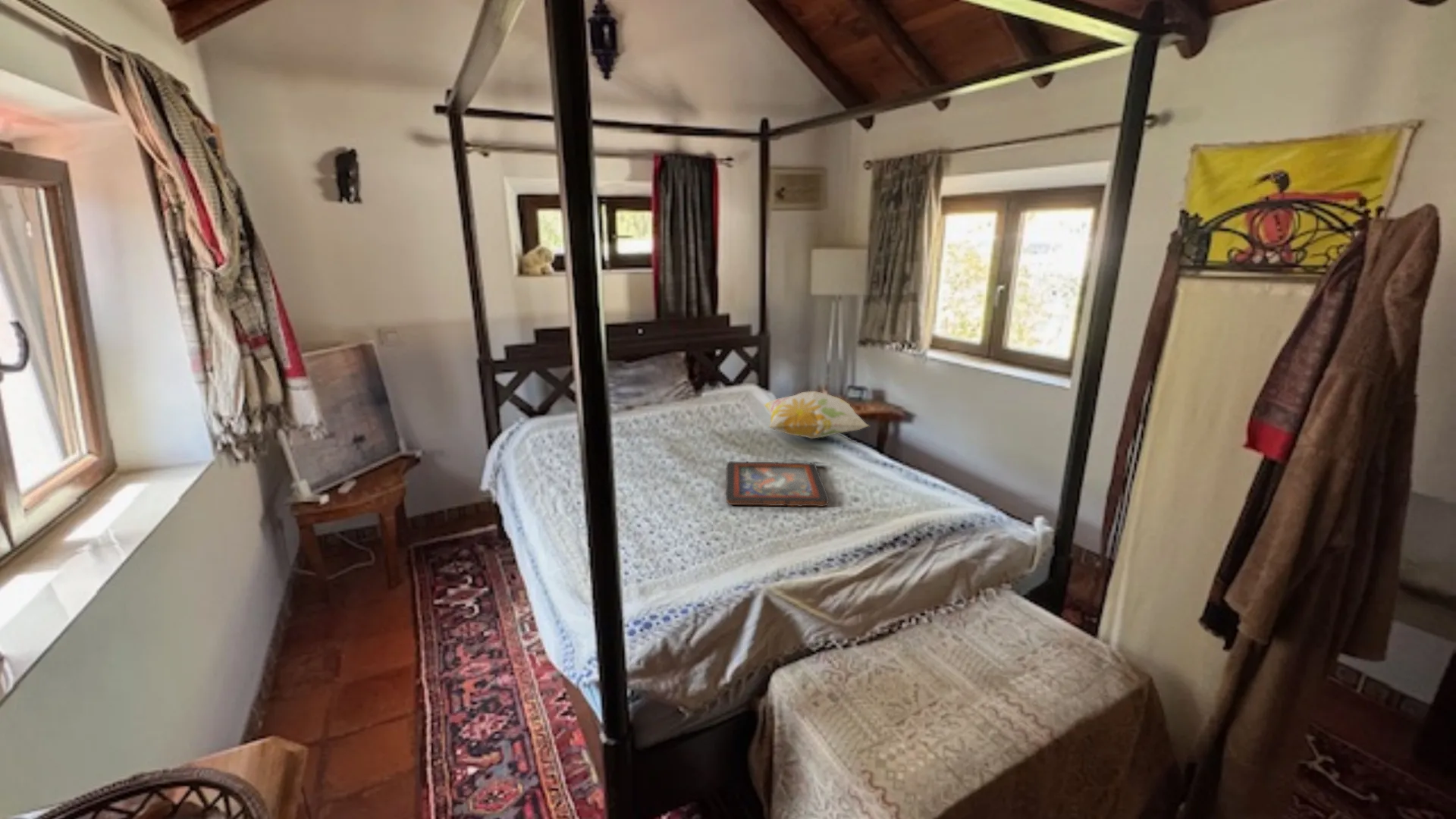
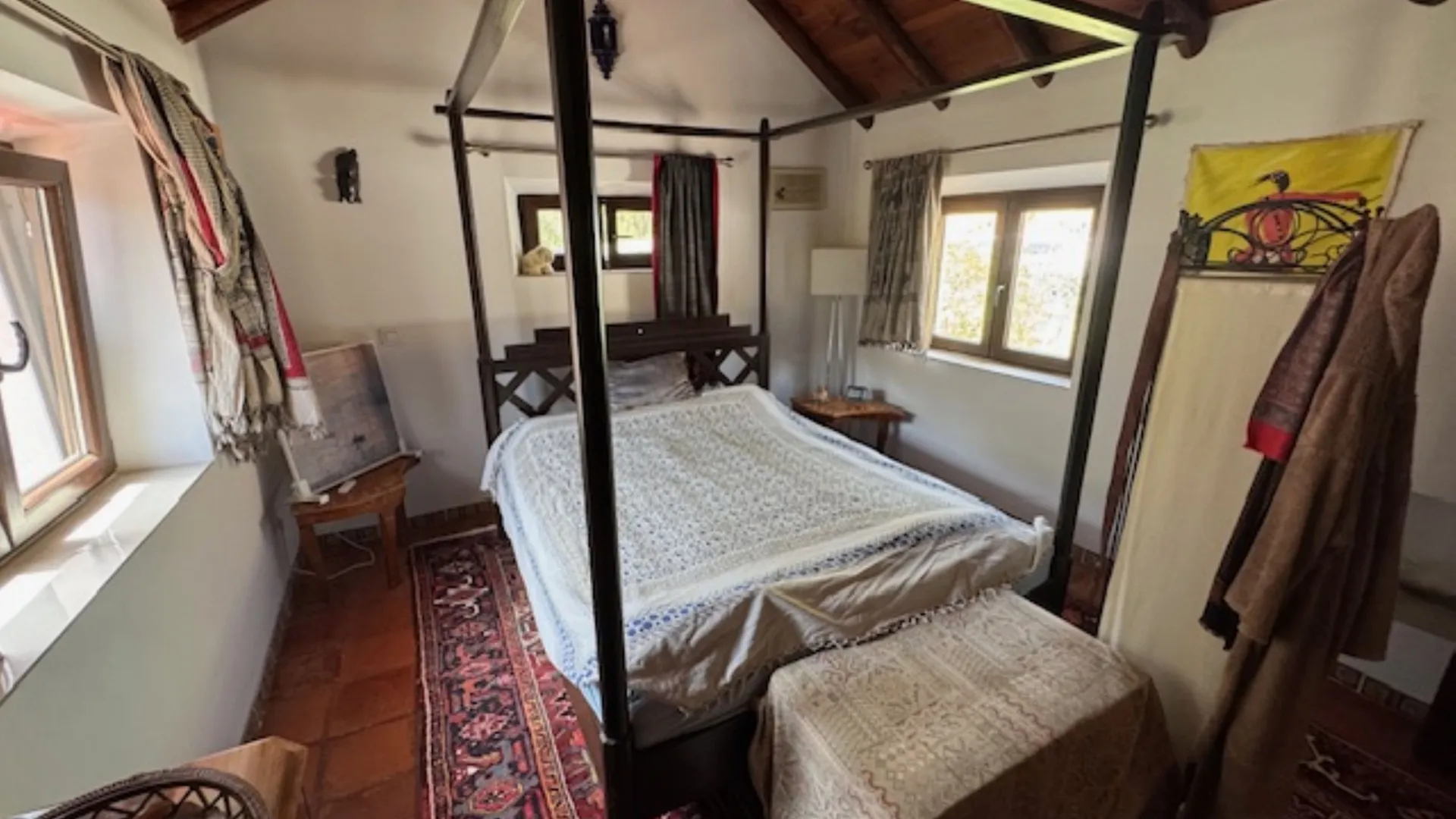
- decorative pillow [762,391,871,440]
- decorative tray [725,460,830,507]
